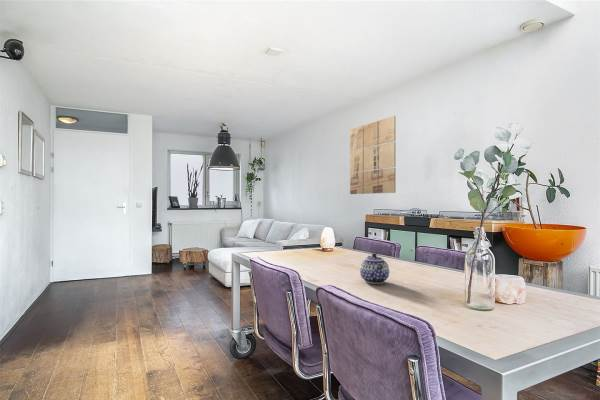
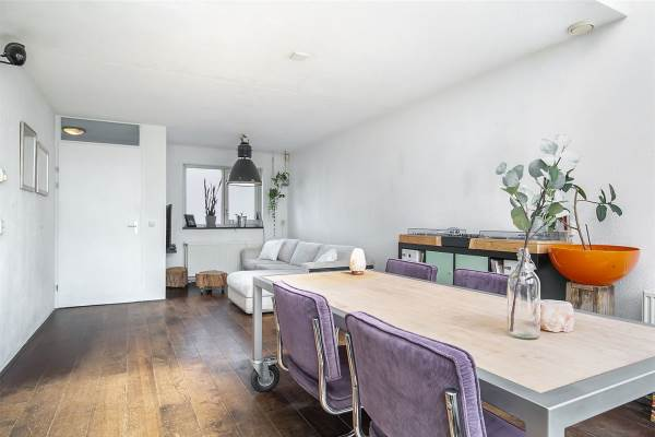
- wall art [349,115,396,195]
- teapot [359,252,390,285]
